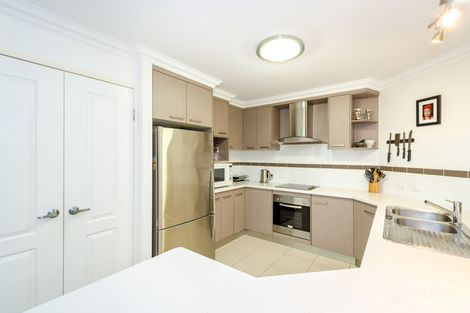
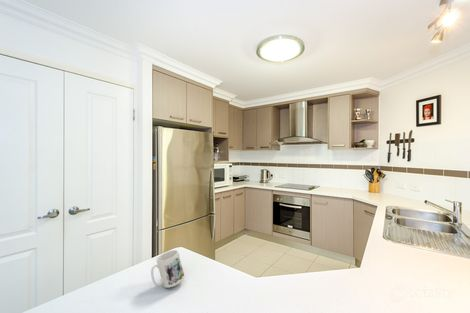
+ mug [150,249,186,289]
